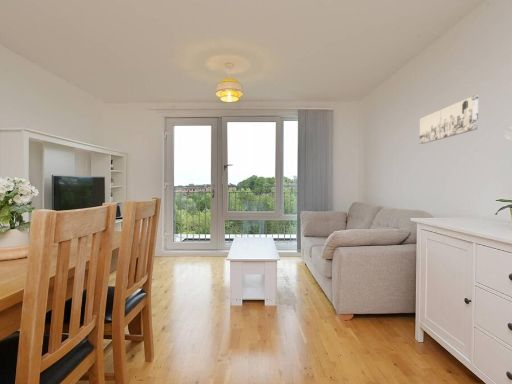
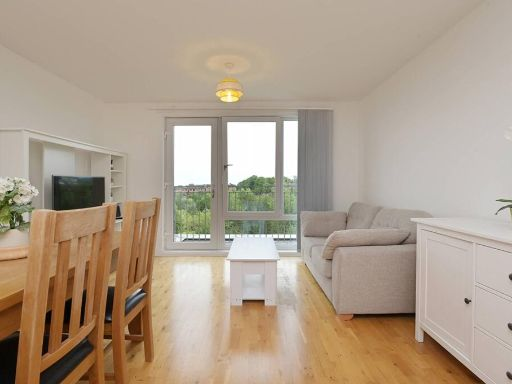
- wall art [419,95,479,145]
